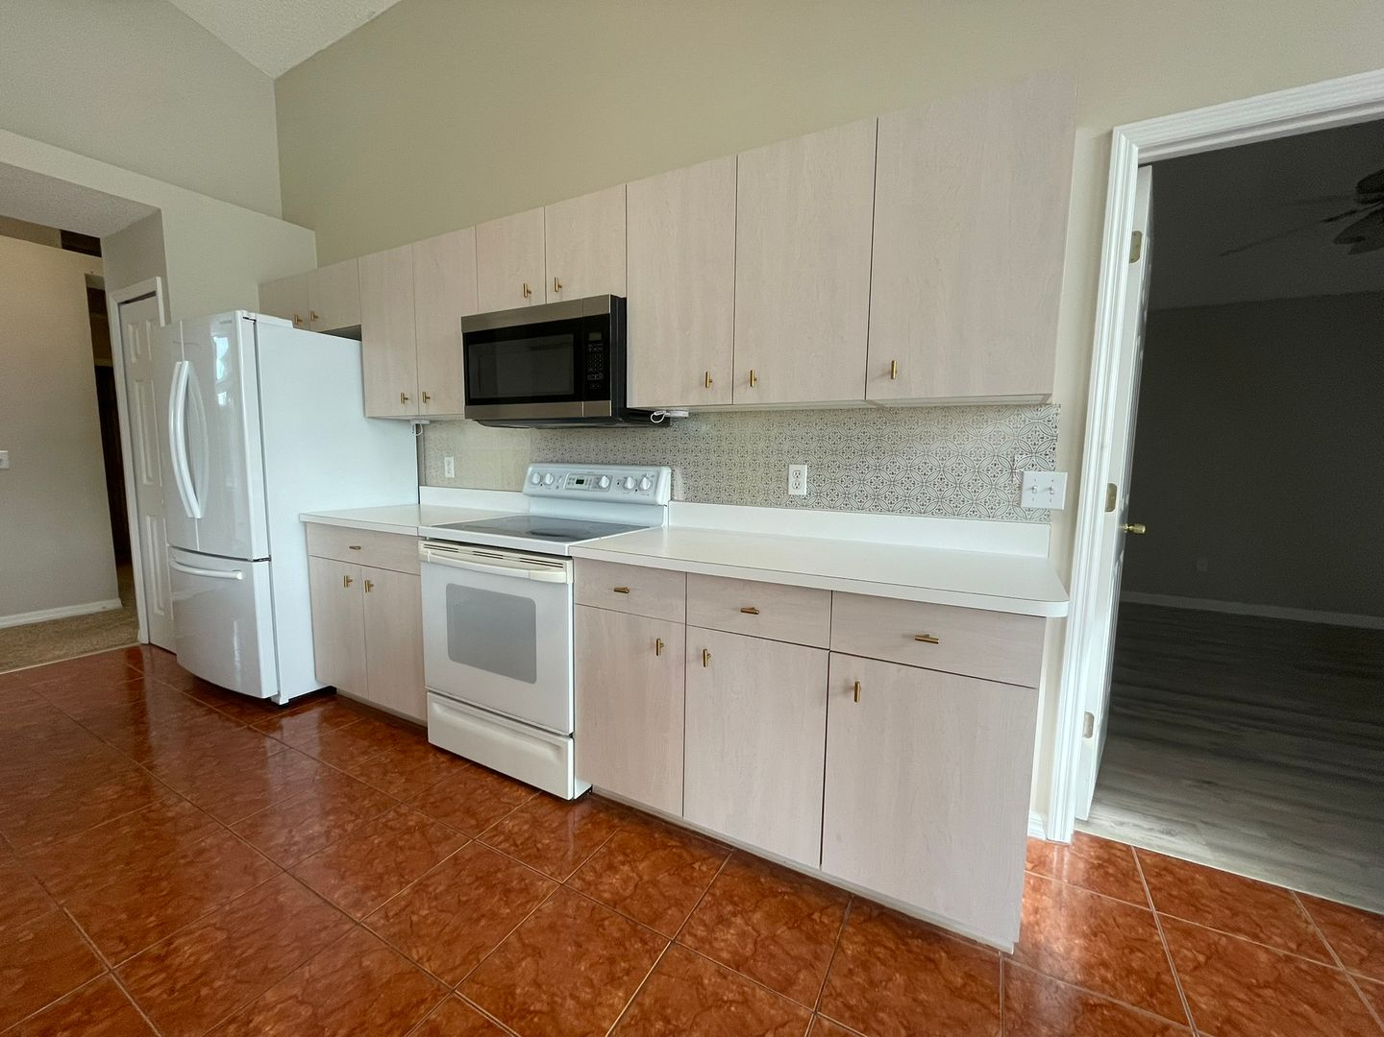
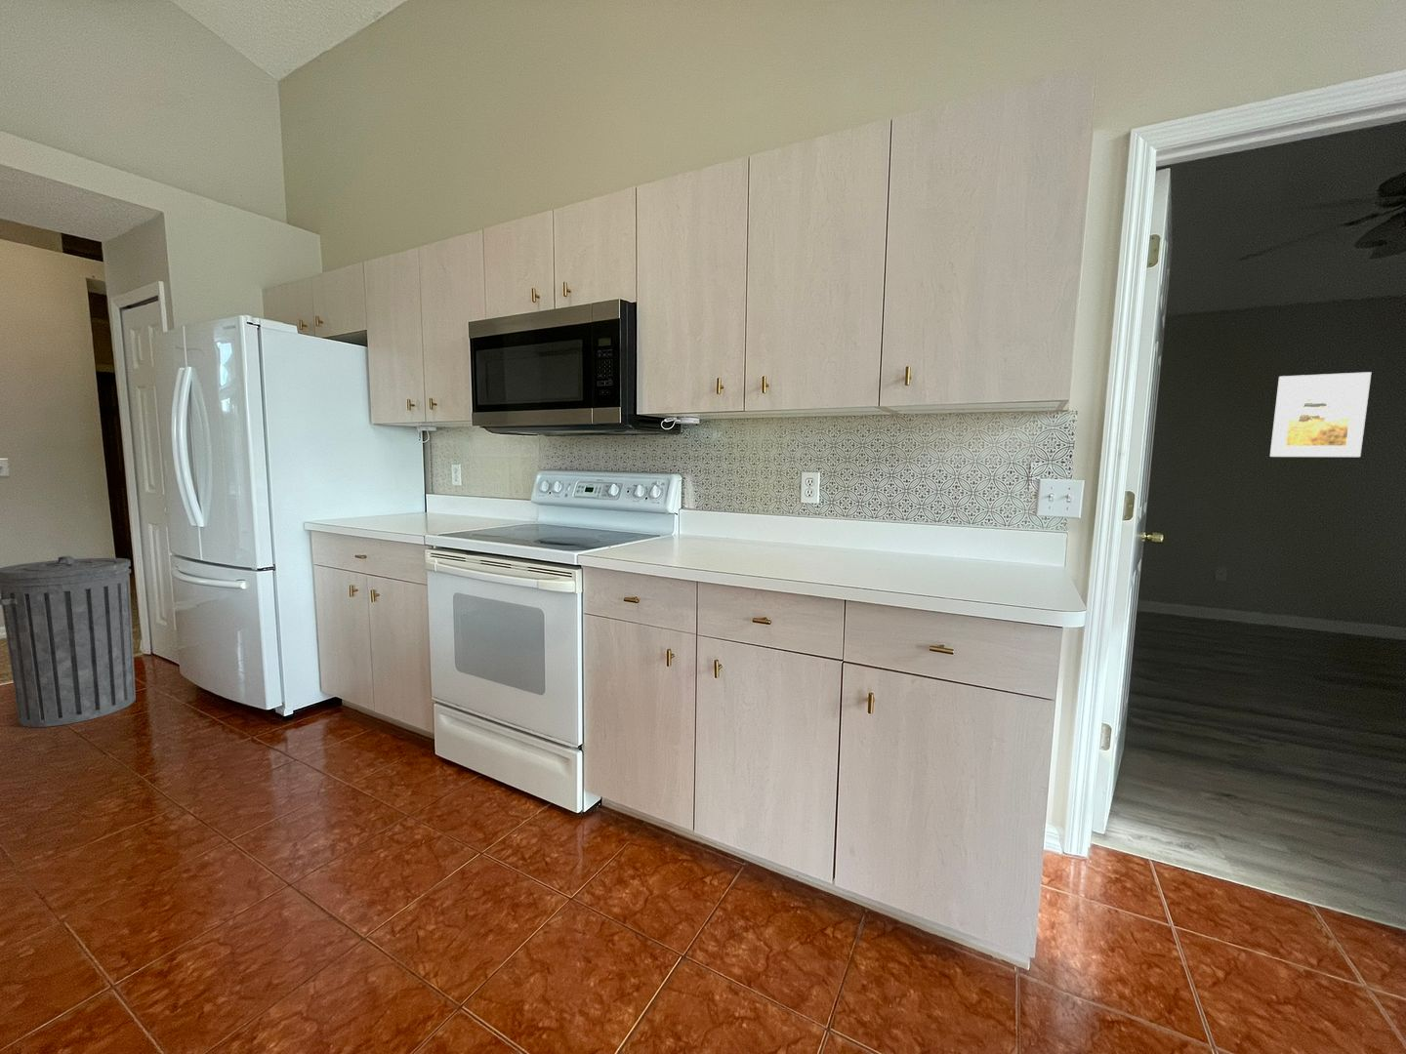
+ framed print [1270,371,1372,457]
+ trash can [0,556,136,728]
